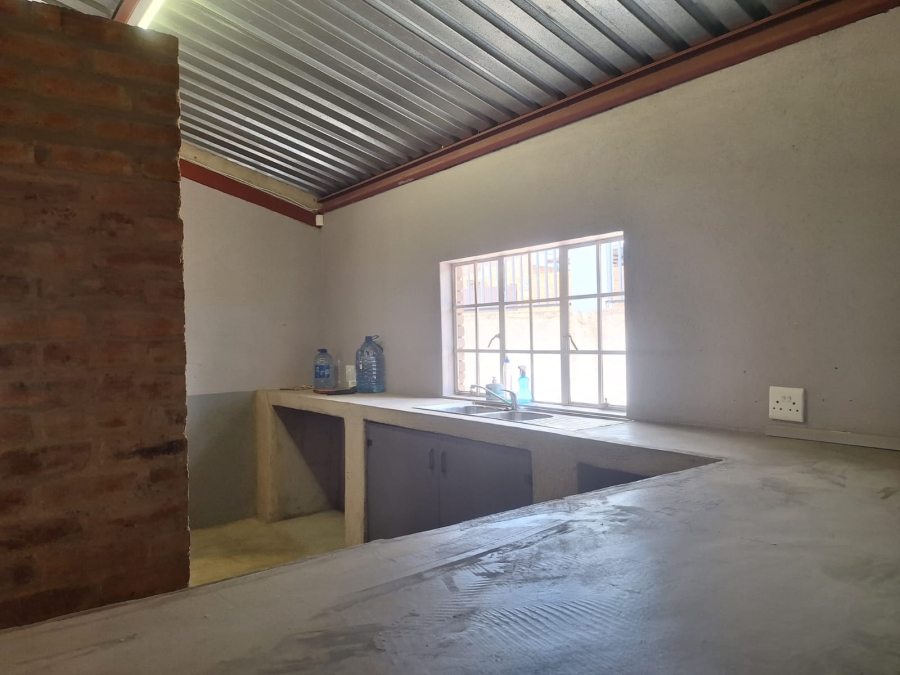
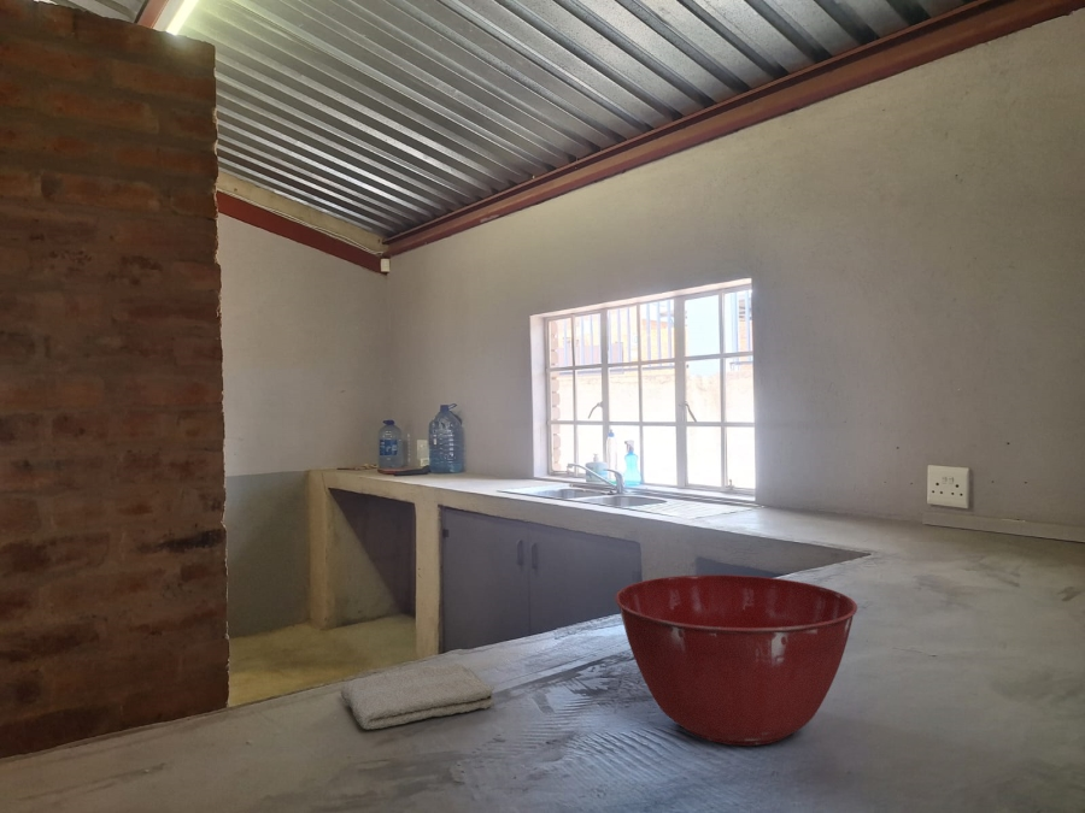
+ washcloth [340,662,495,731]
+ mixing bowl [614,573,858,747]
